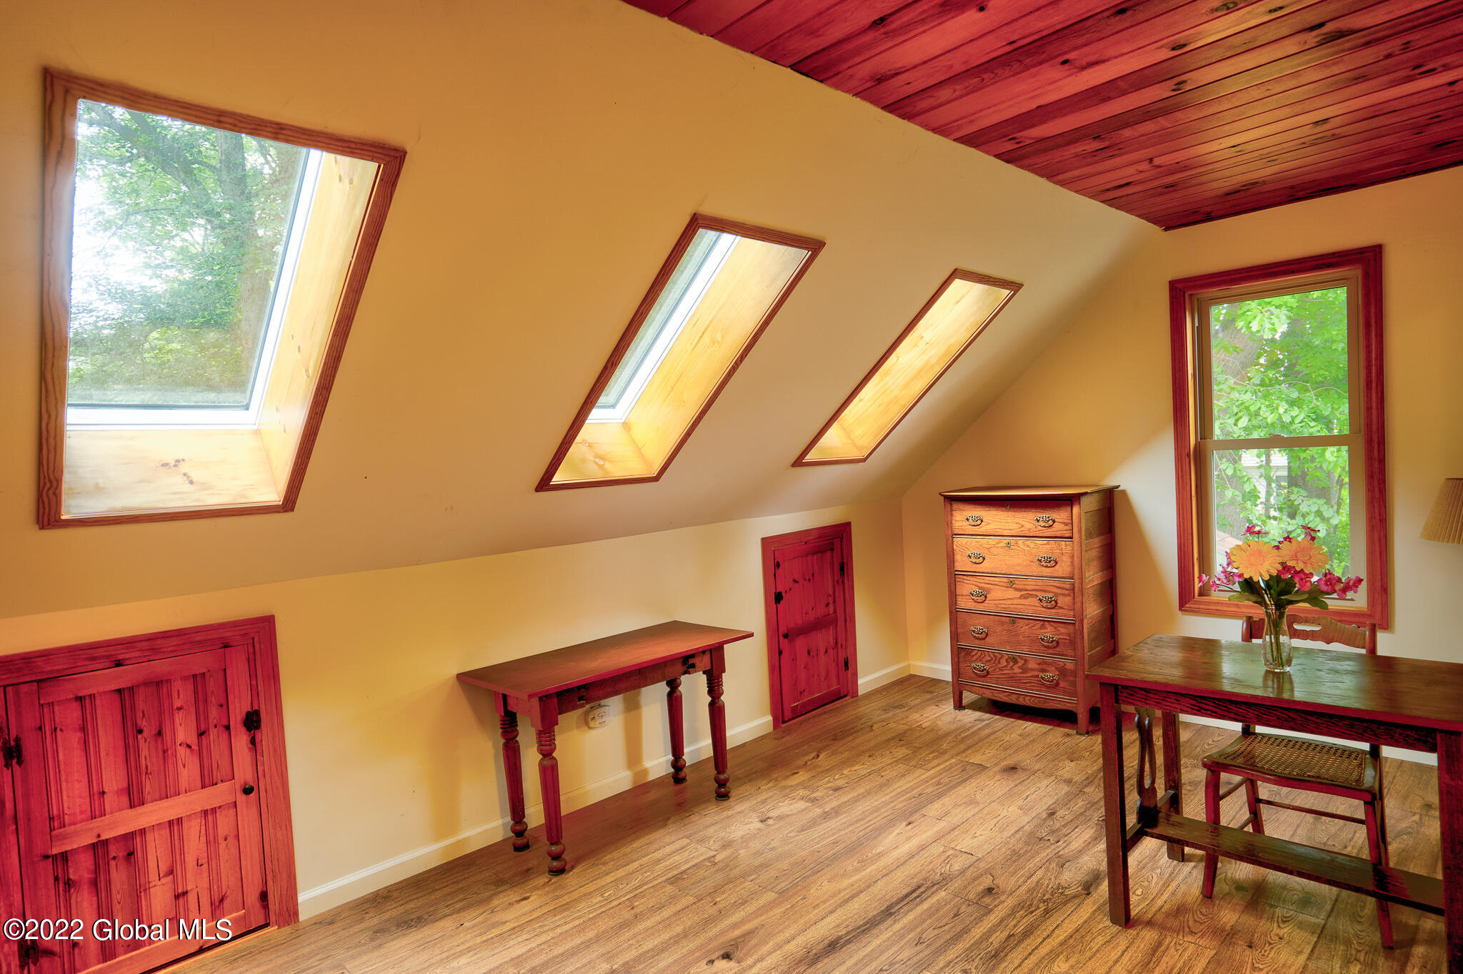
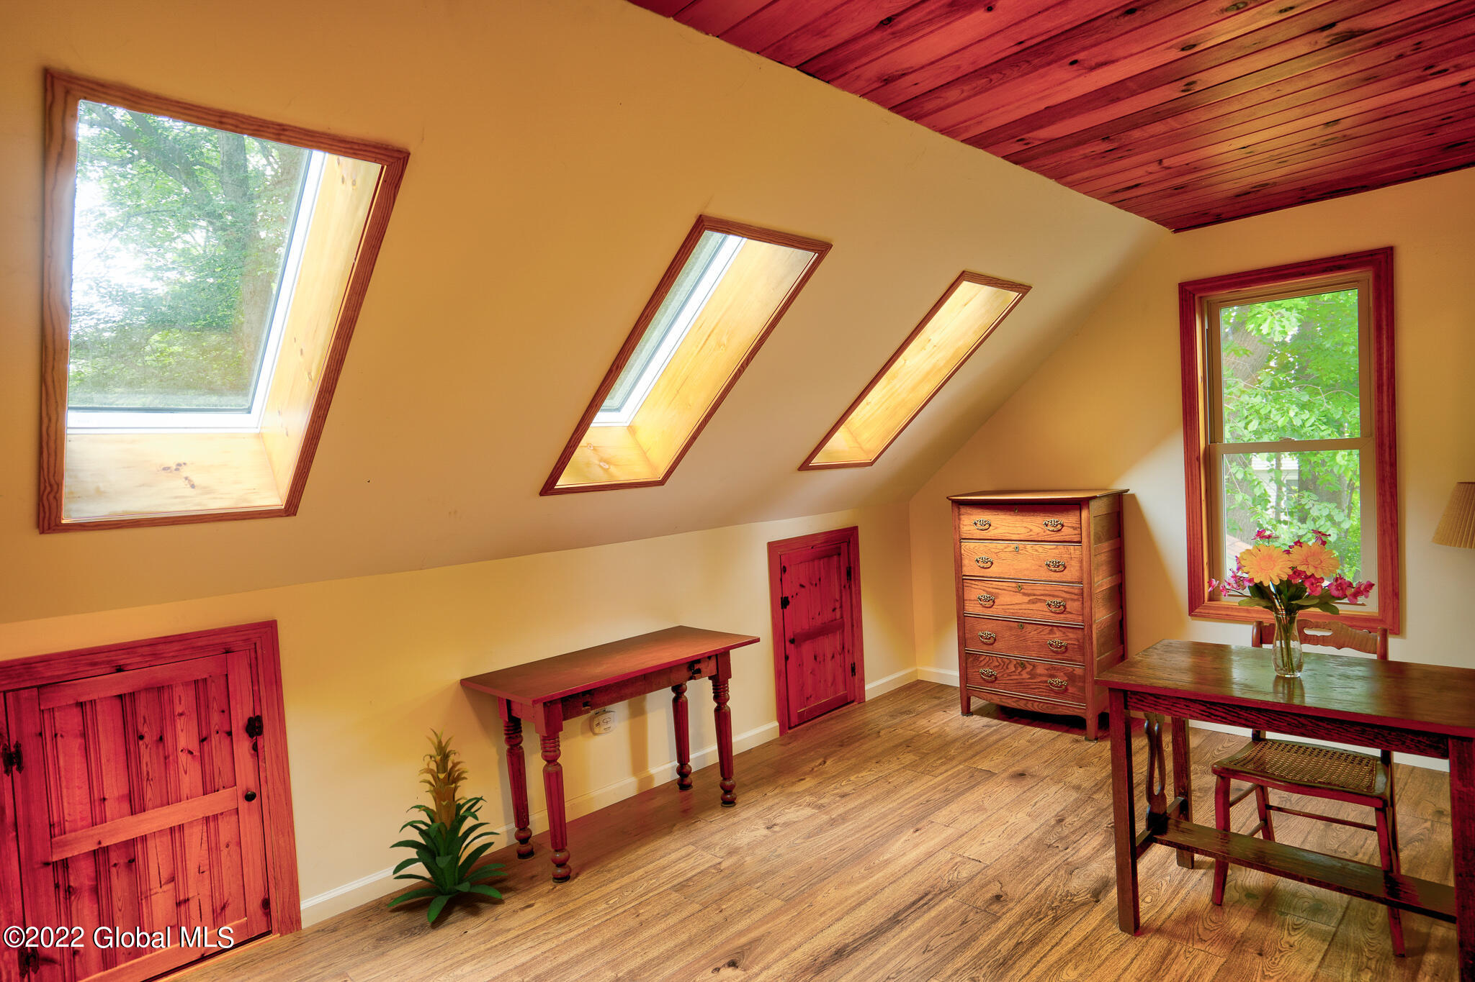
+ indoor plant [386,722,509,924]
